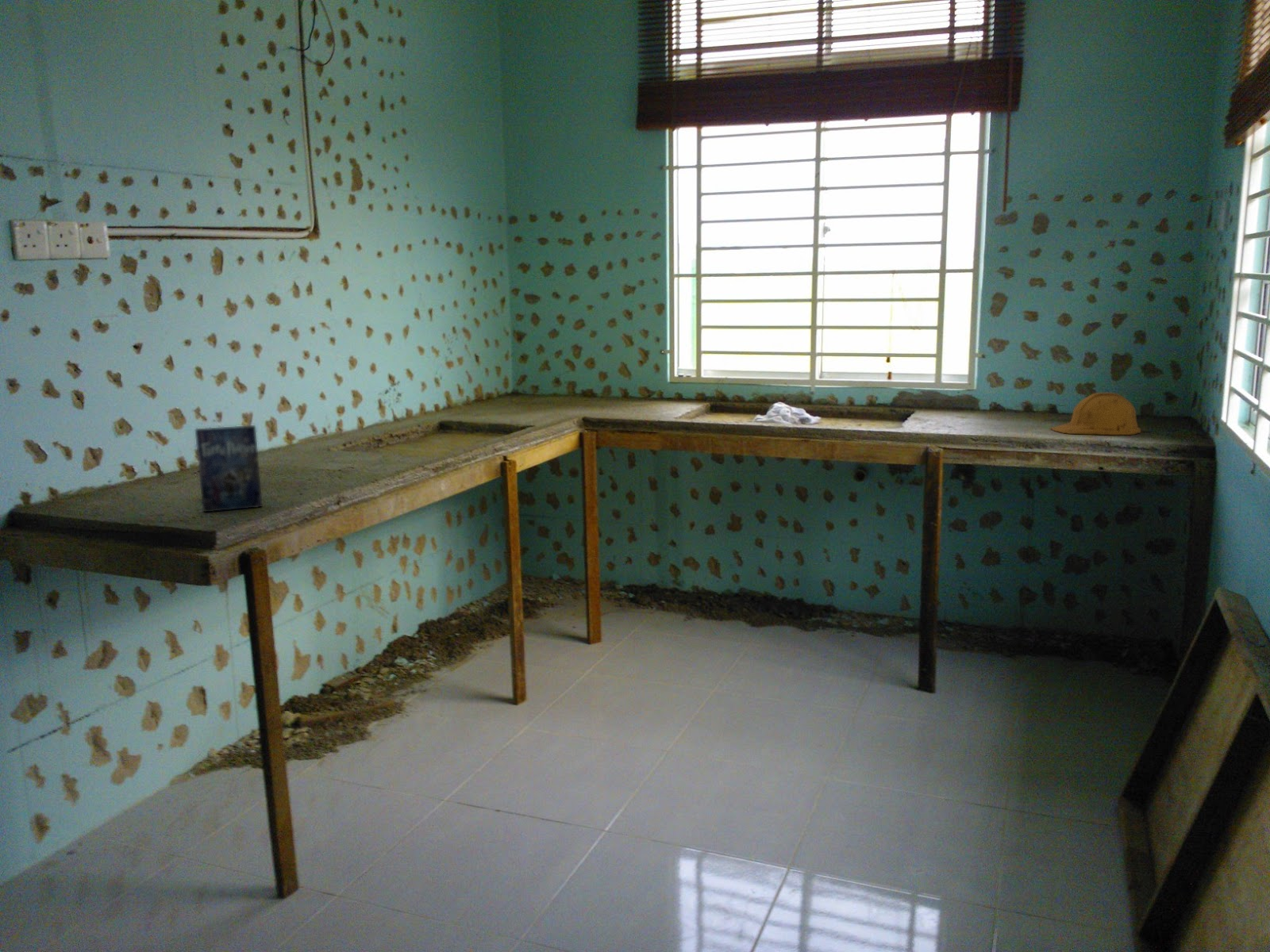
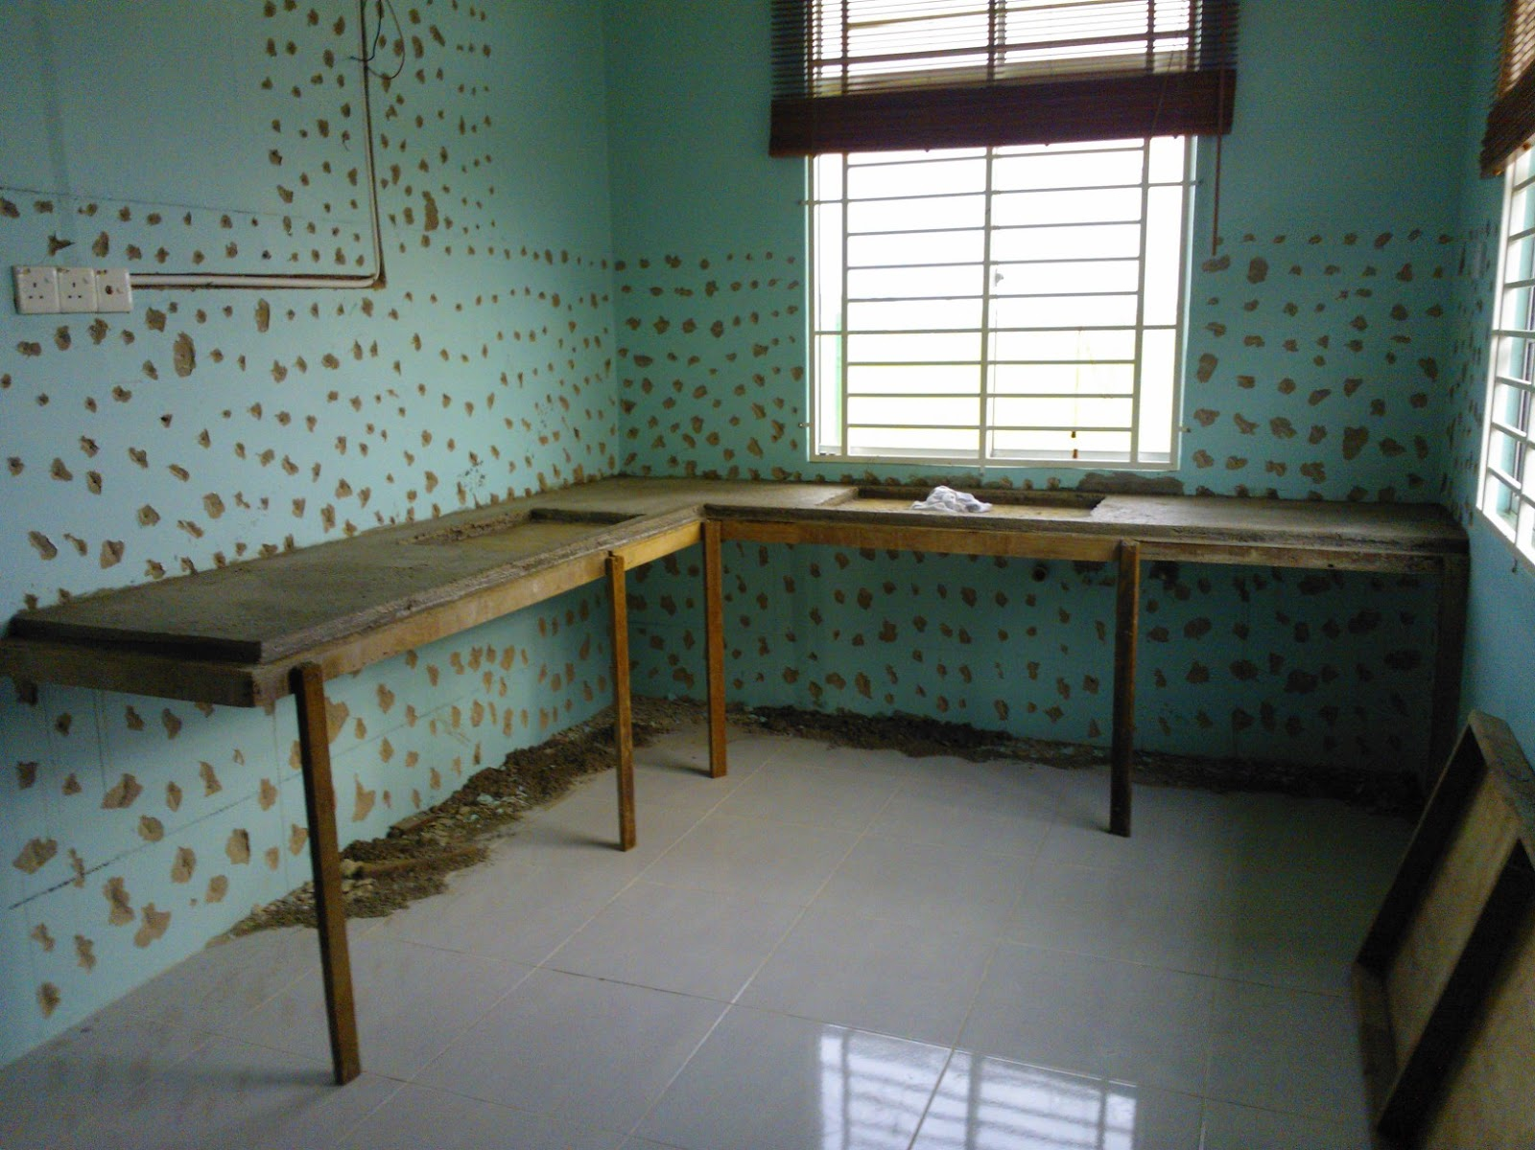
- hard hat [1050,392,1141,436]
- book [194,424,264,512]
